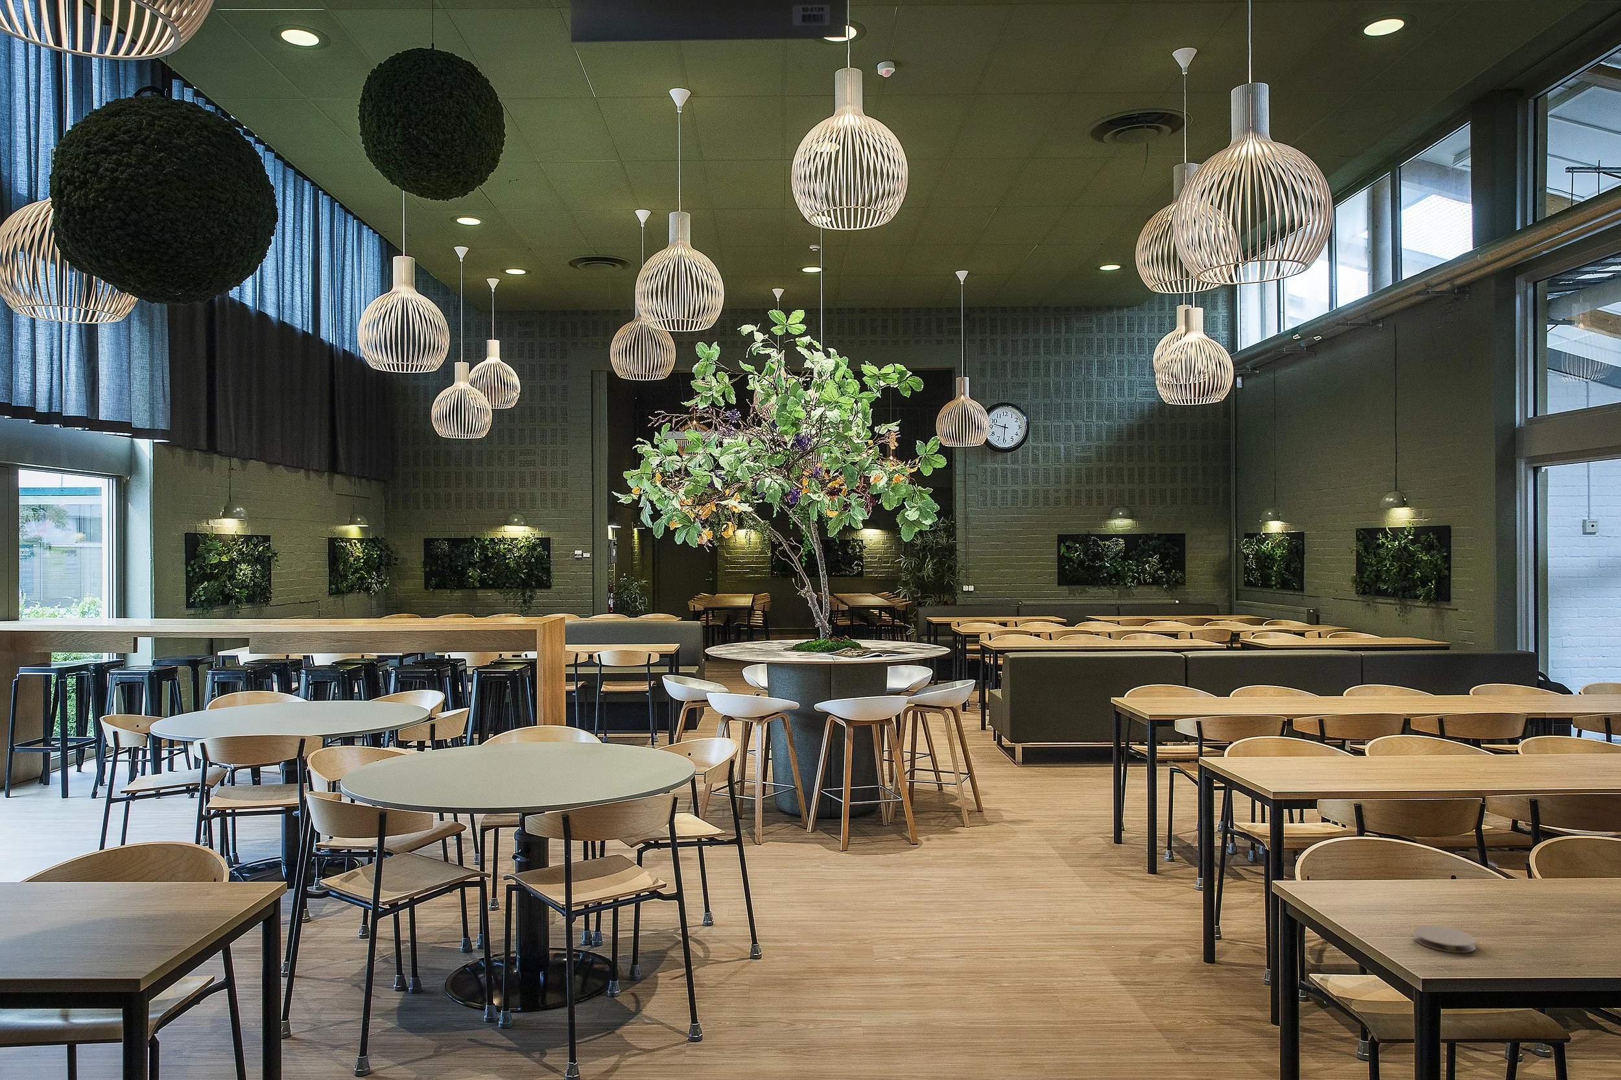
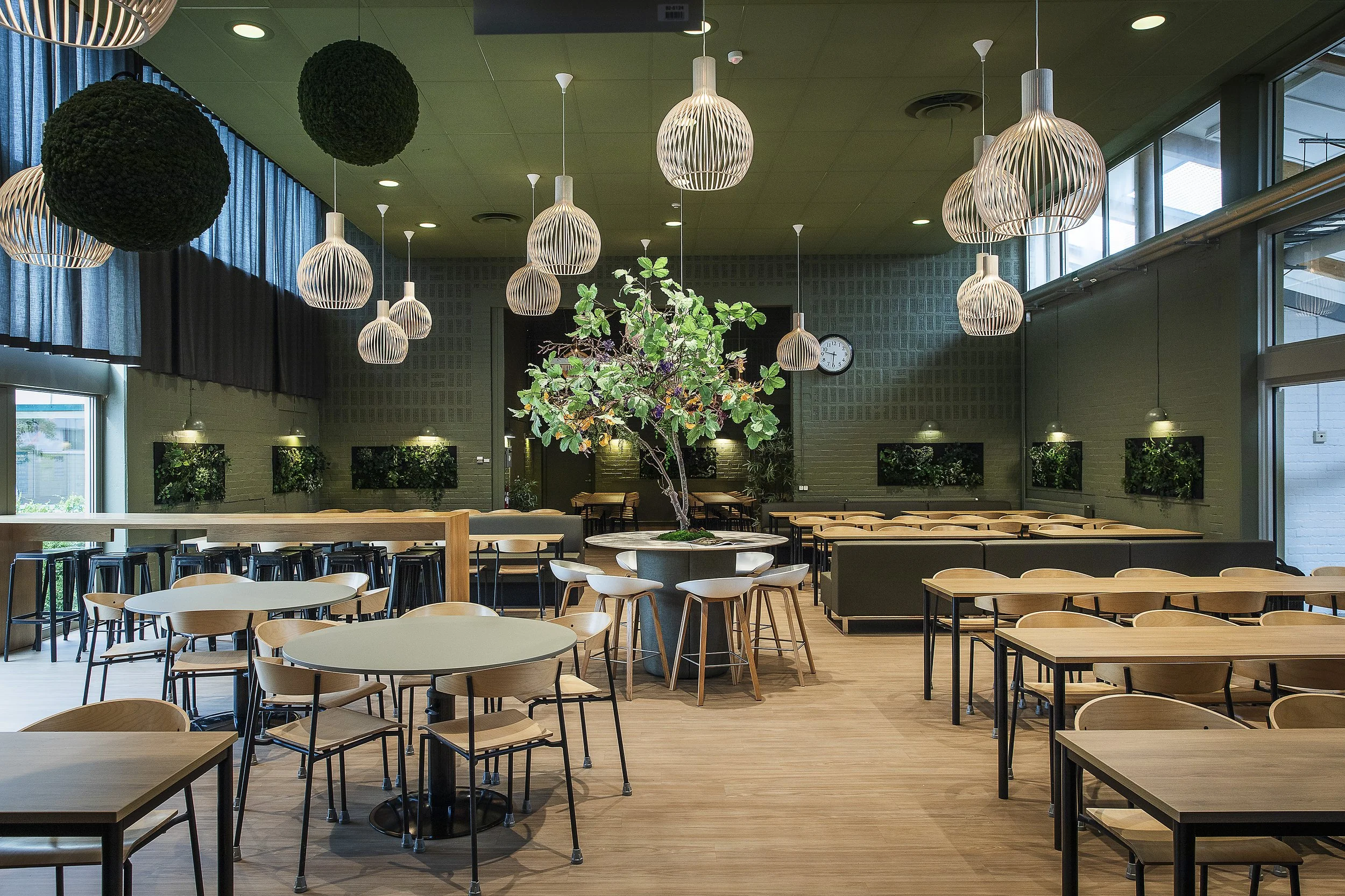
- coaster [1412,925,1476,953]
